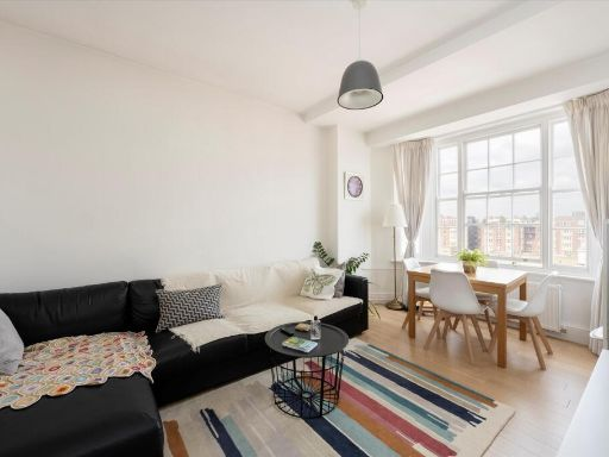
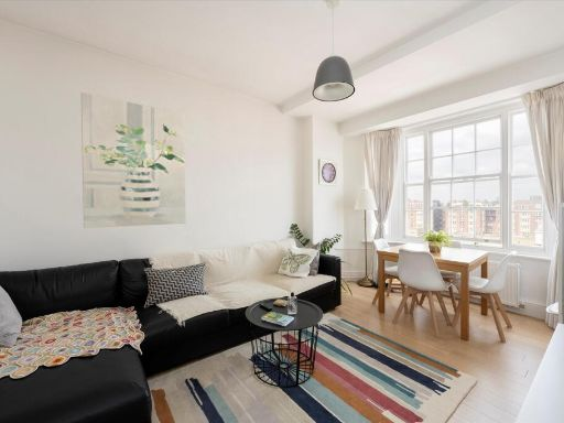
+ wall art [80,91,187,229]
